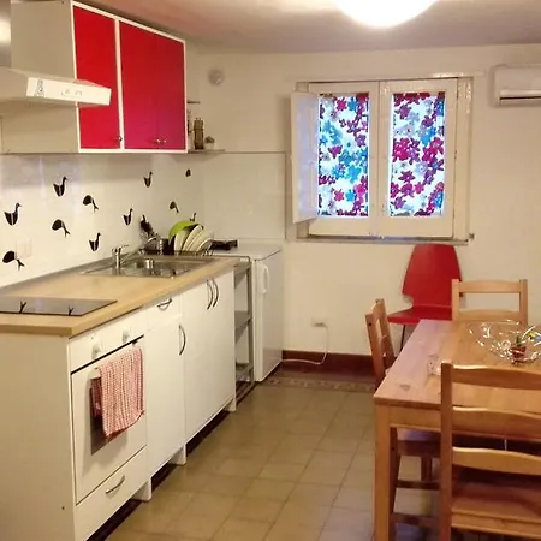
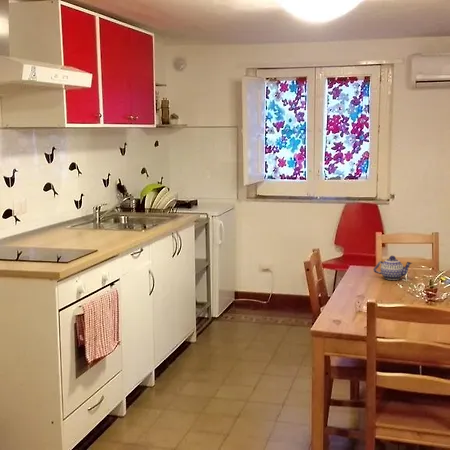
+ teapot [372,255,413,281]
